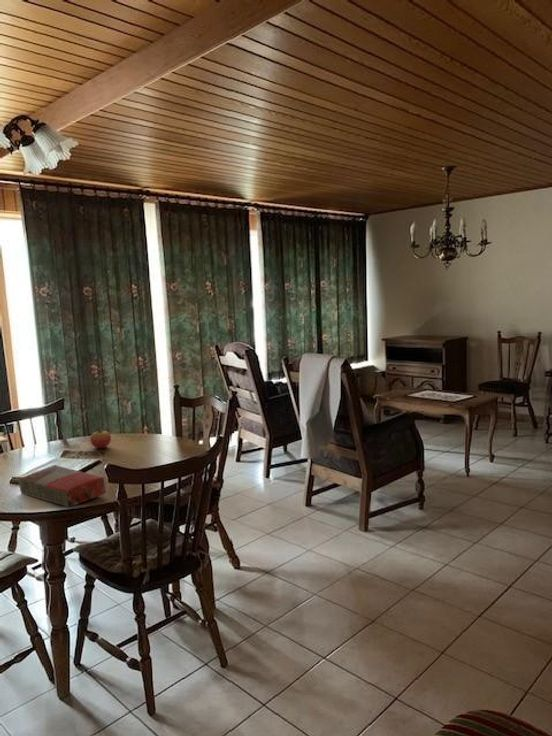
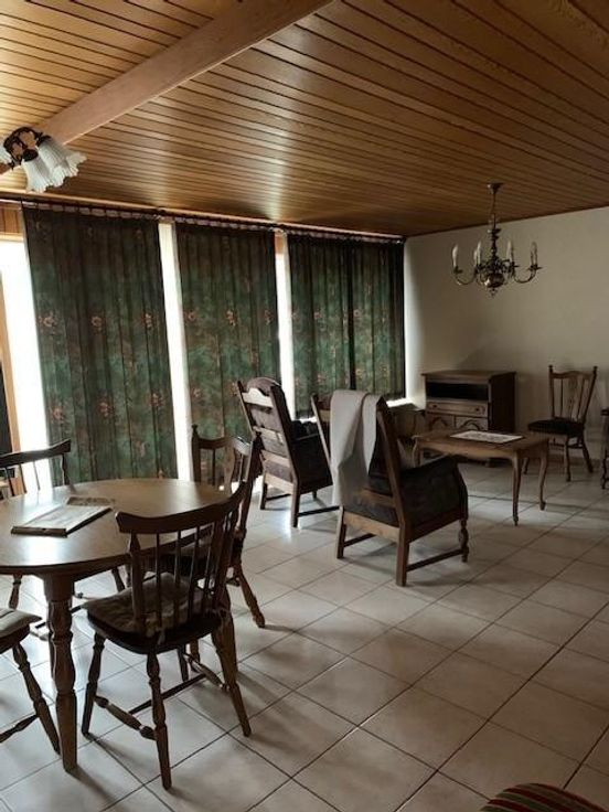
- macaroni box [17,464,107,508]
- fruit [89,428,112,449]
